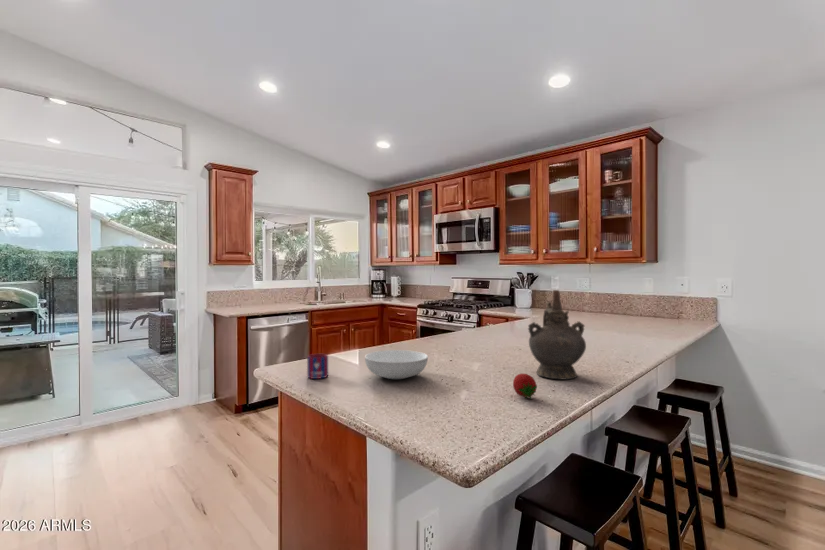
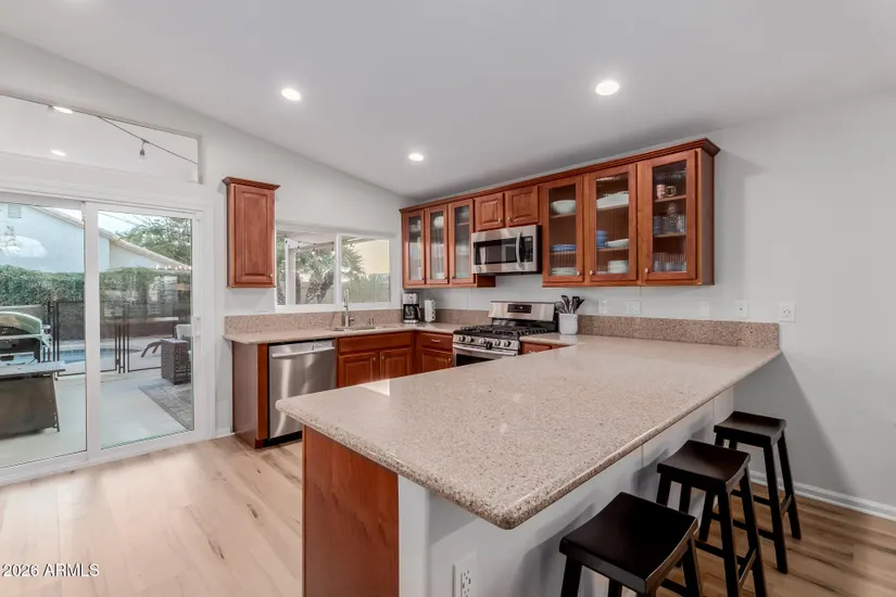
- ceremonial vessel [527,289,587,381]
- fruit [512,373,538,400]
- serving bowl [364,349,429,380]
- mug [306,353,329,380]
